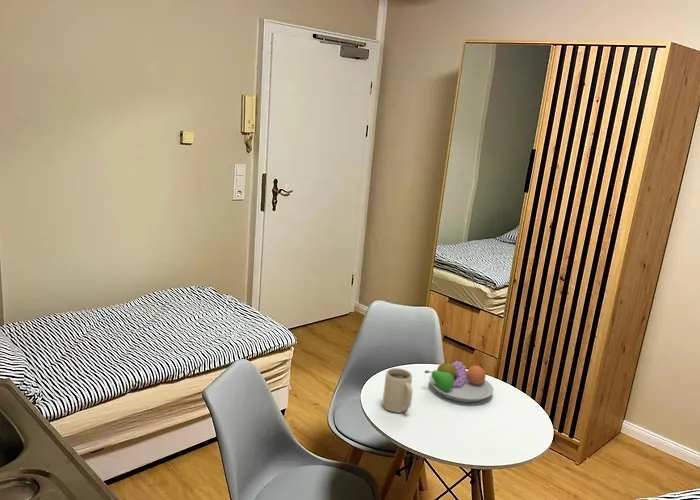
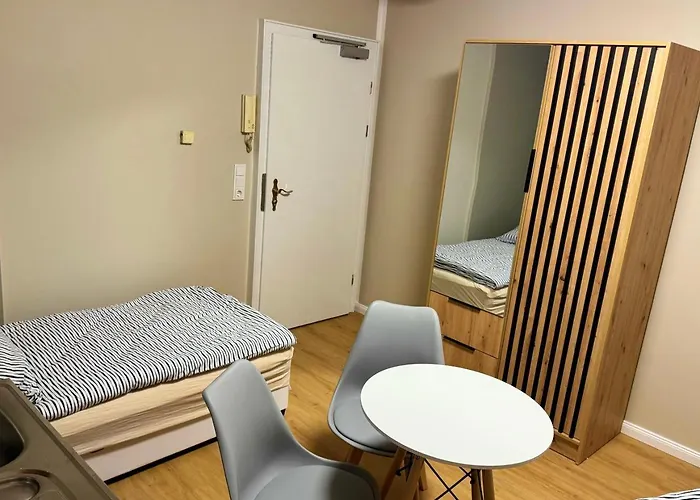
- mug [381,367,414,414]
- fruit bowl [423,357,495,403]
